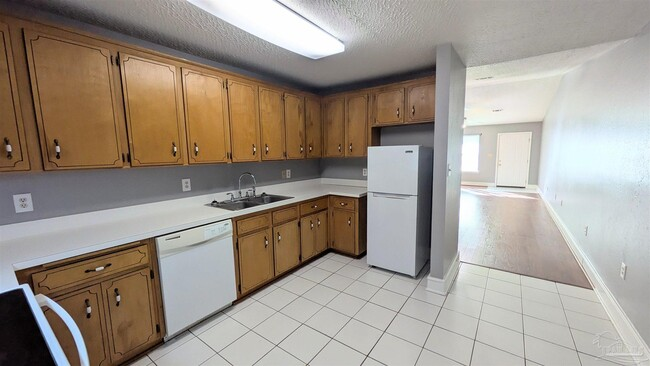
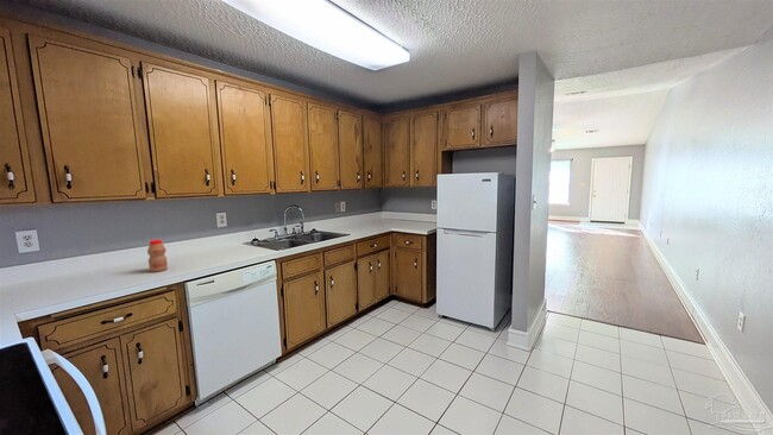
+ bottle [146,239,169,273]
